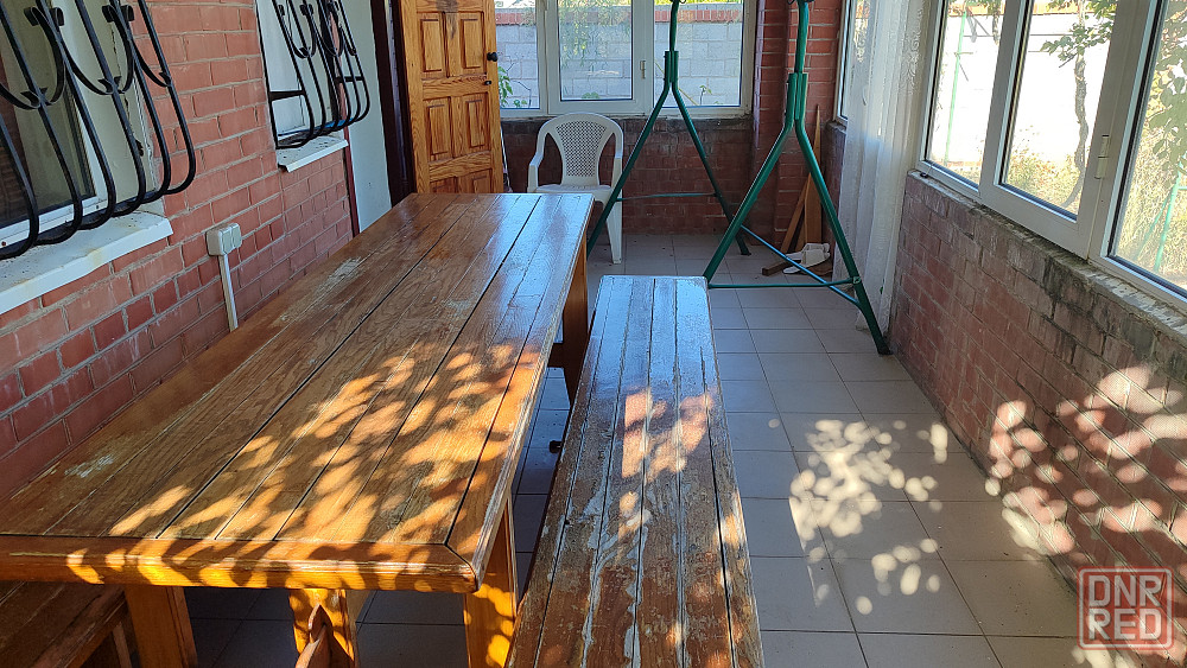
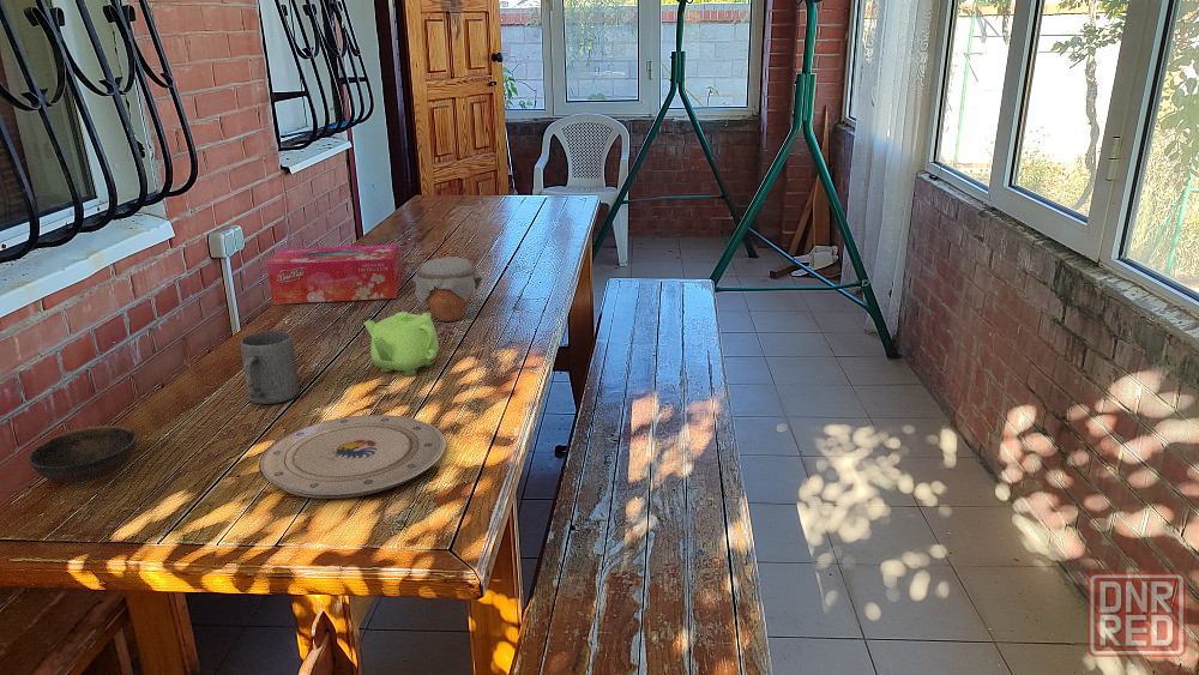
+ tissue box [266,243,403,306]
+ teapot [363,311,440,376]
+ bowl [26,424,138,484]
+ jar [411,255,483,323]
+ plate [258,414,446,500]
+ mug [240,330,301,405]
